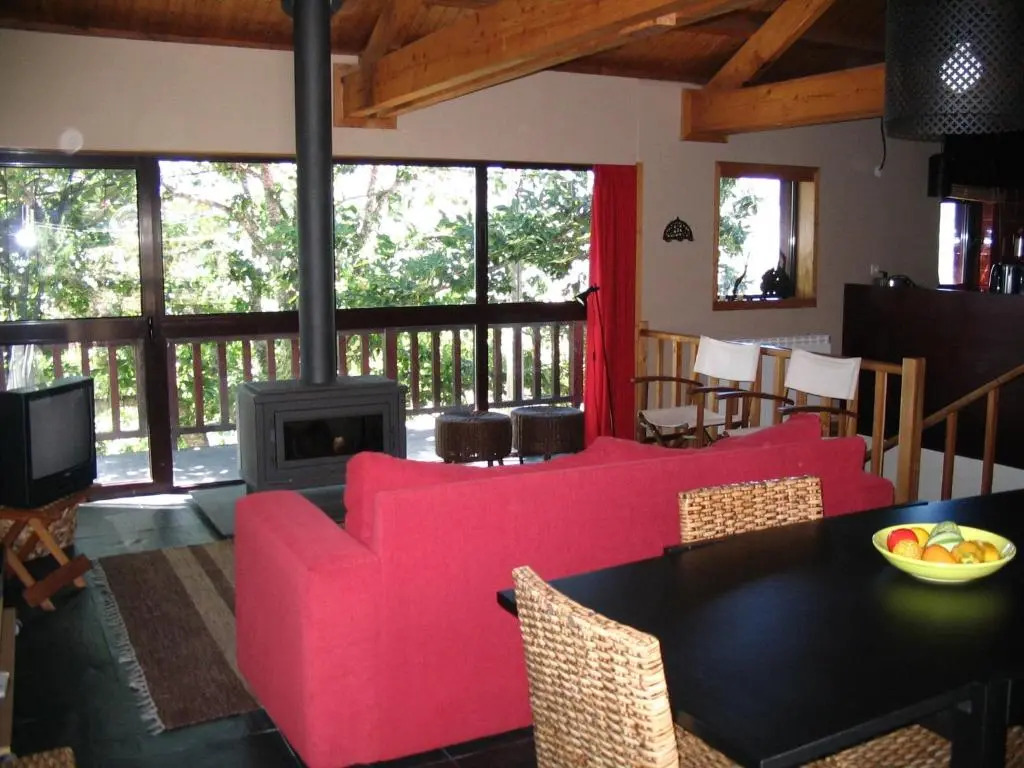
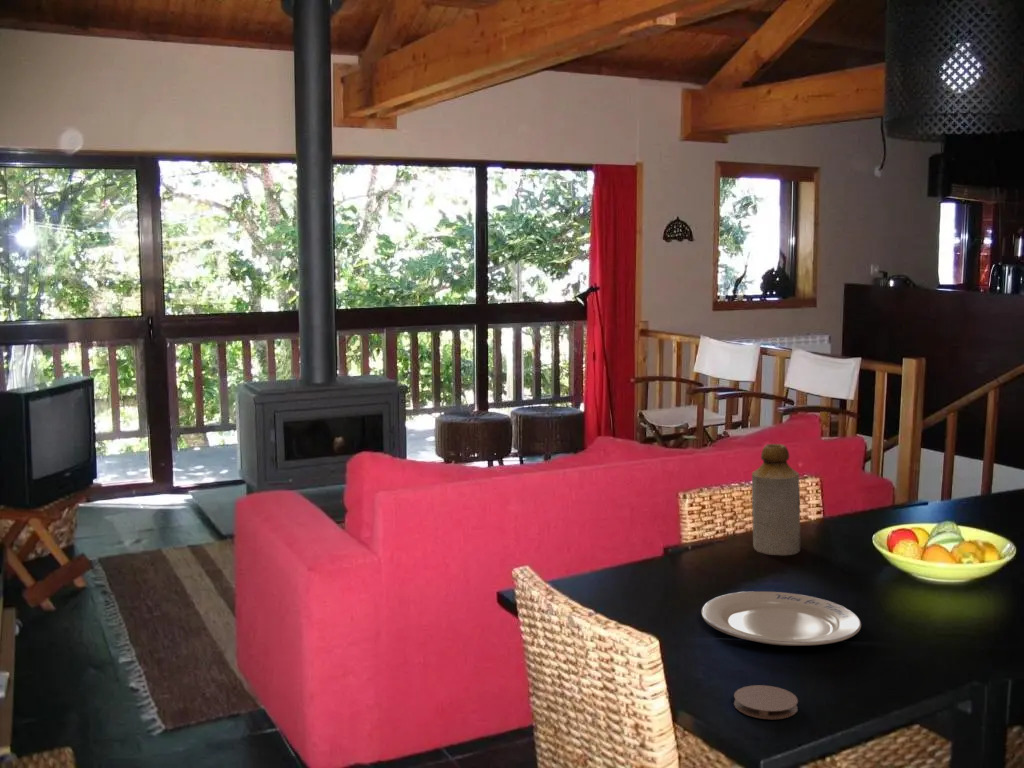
+ coaster [733,684,799,720]
+ bottle [751,443,801,556]
+ chinaware [700,590,862,647]
